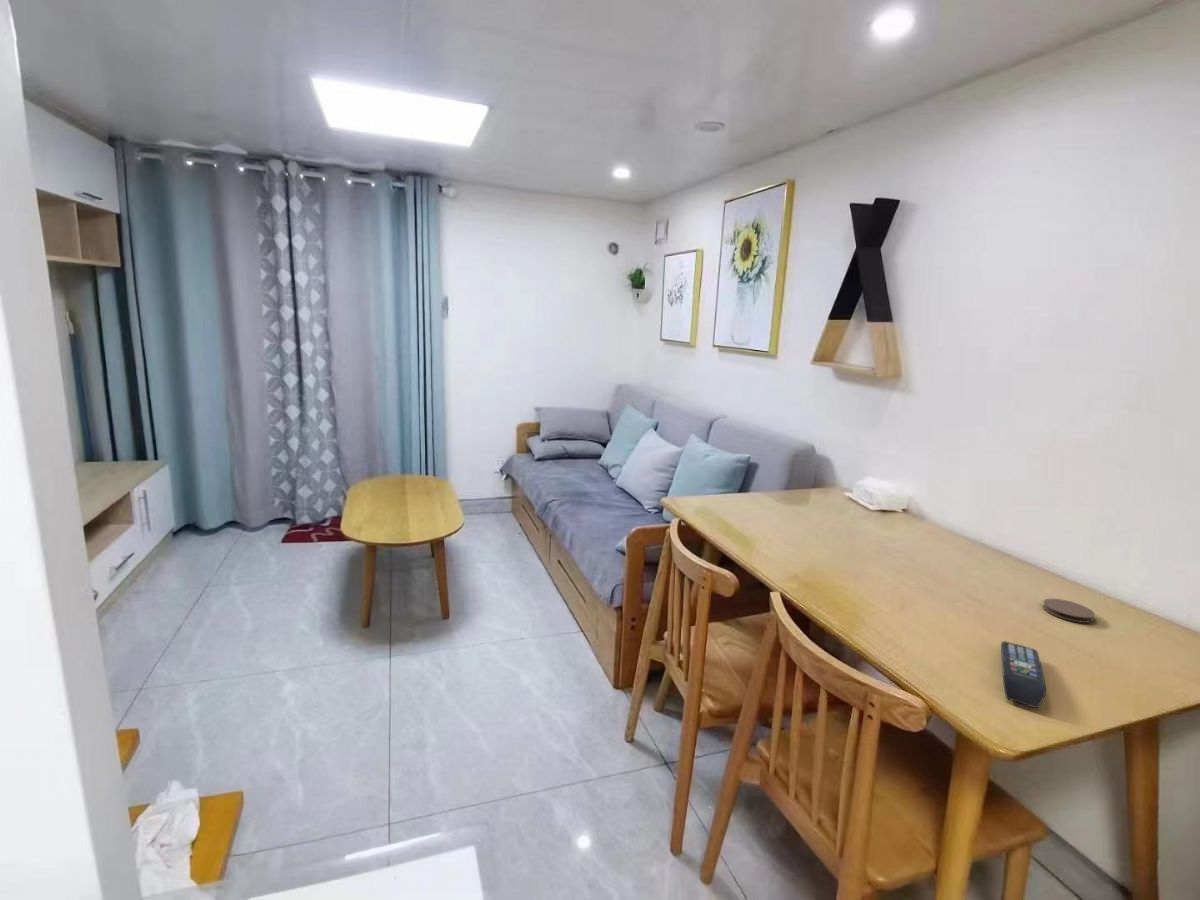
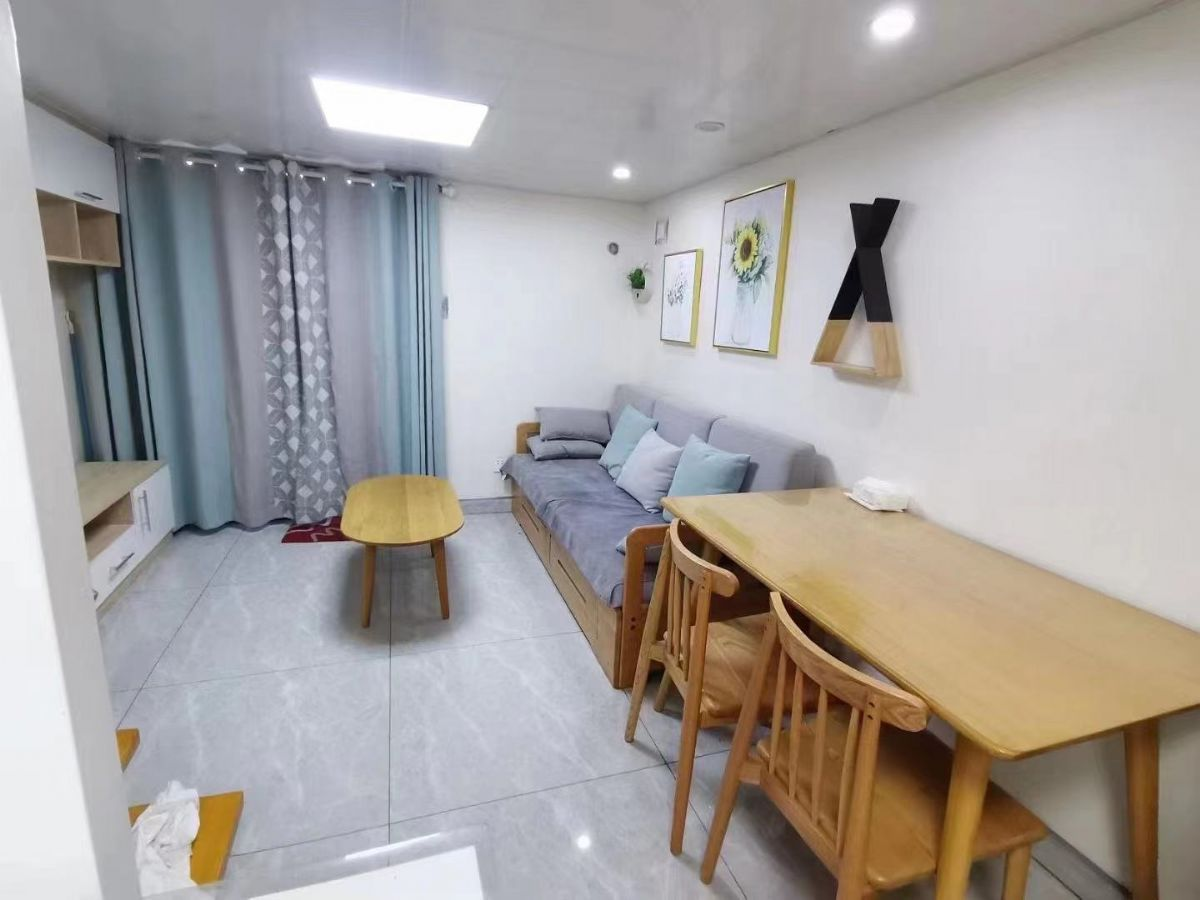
- remote control [1000,640,1047,709]
- coaster [1041,598,1096,624]
